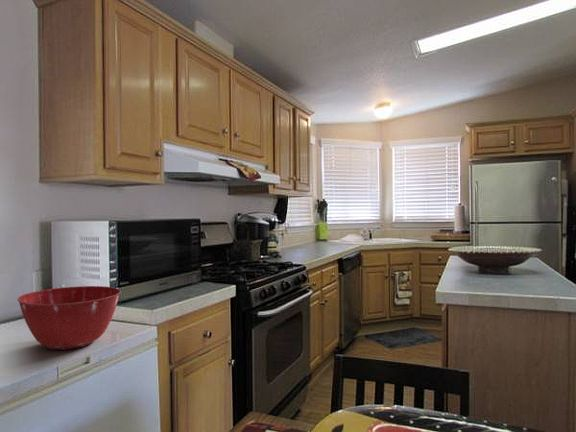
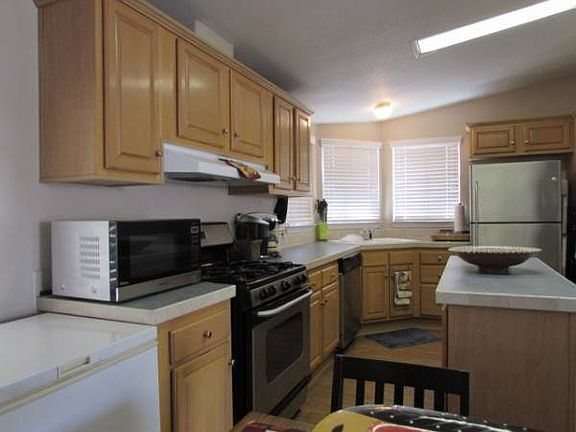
- mixing bowl [16,285,122,350]
